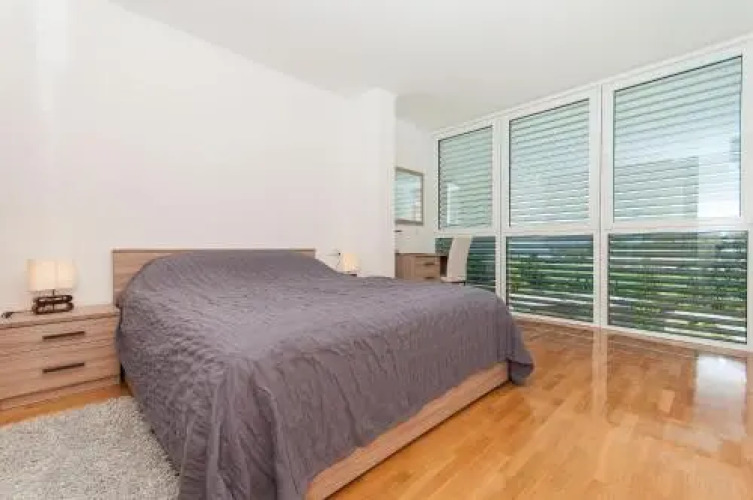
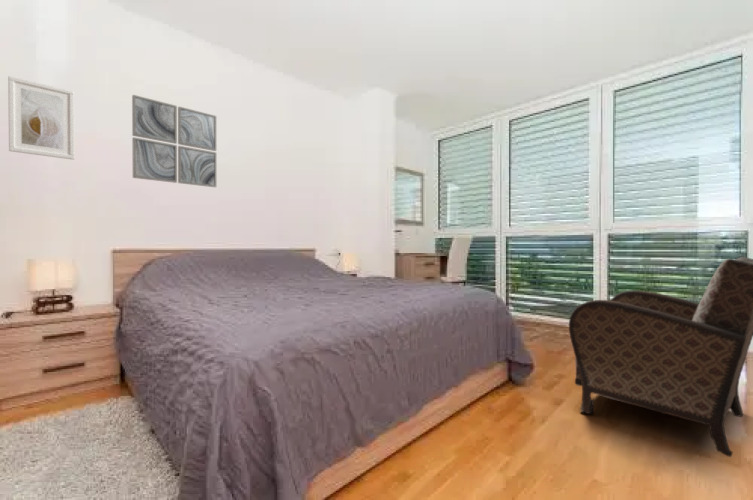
+ armchair [568,256,753,458]
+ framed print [7,75,76,161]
+ wall art [131,94,217,188]
